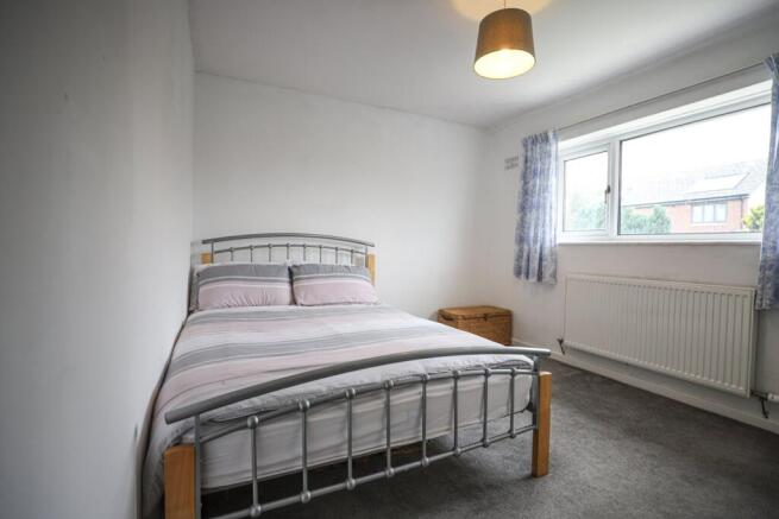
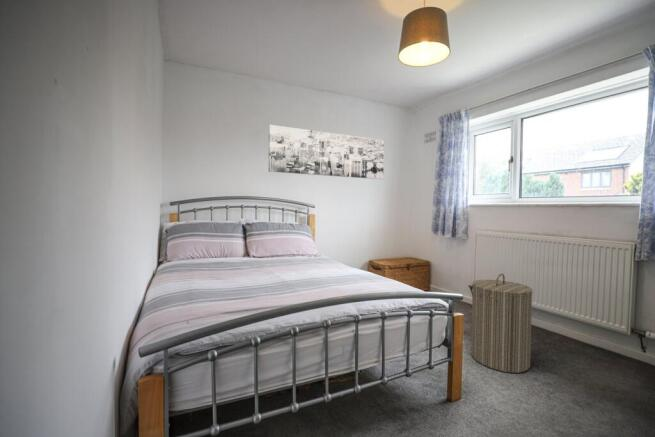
+ wall art [268,124,385,180]
+ laundry hamper [470,273,534,374]
